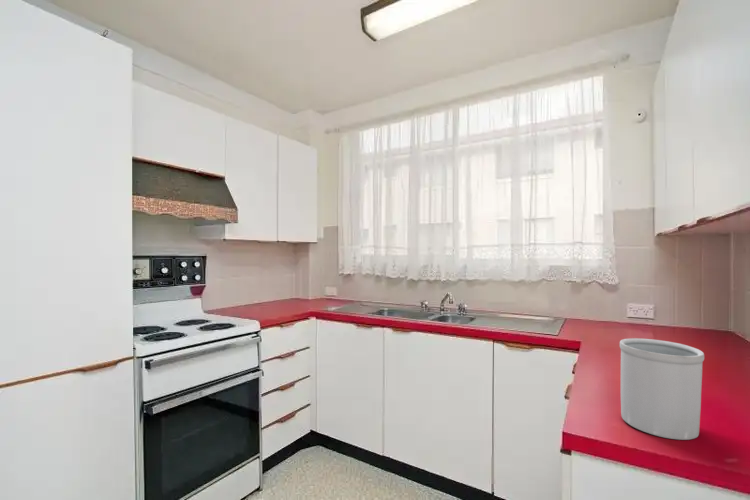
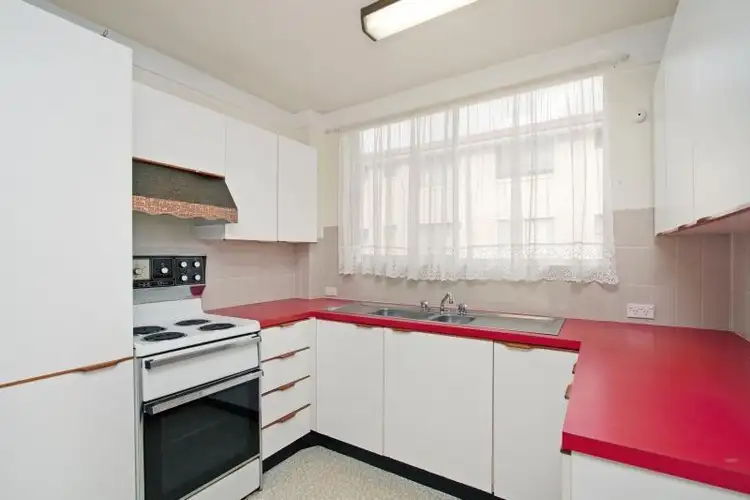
- utensil holder [619,337,705,441]
